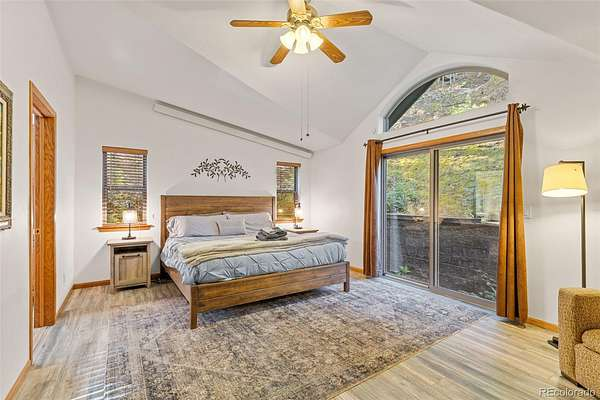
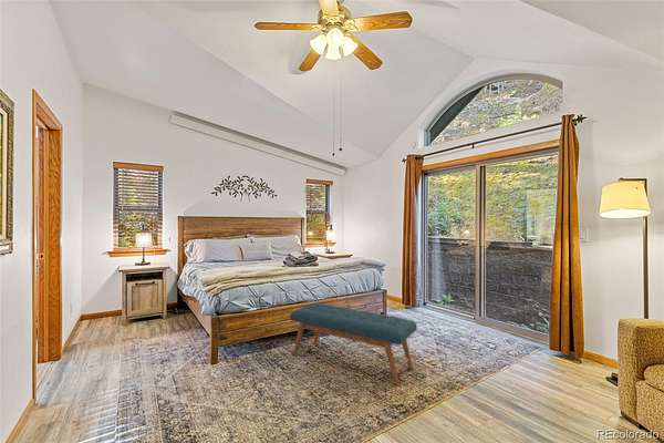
+ bench [289,302,418,387]
